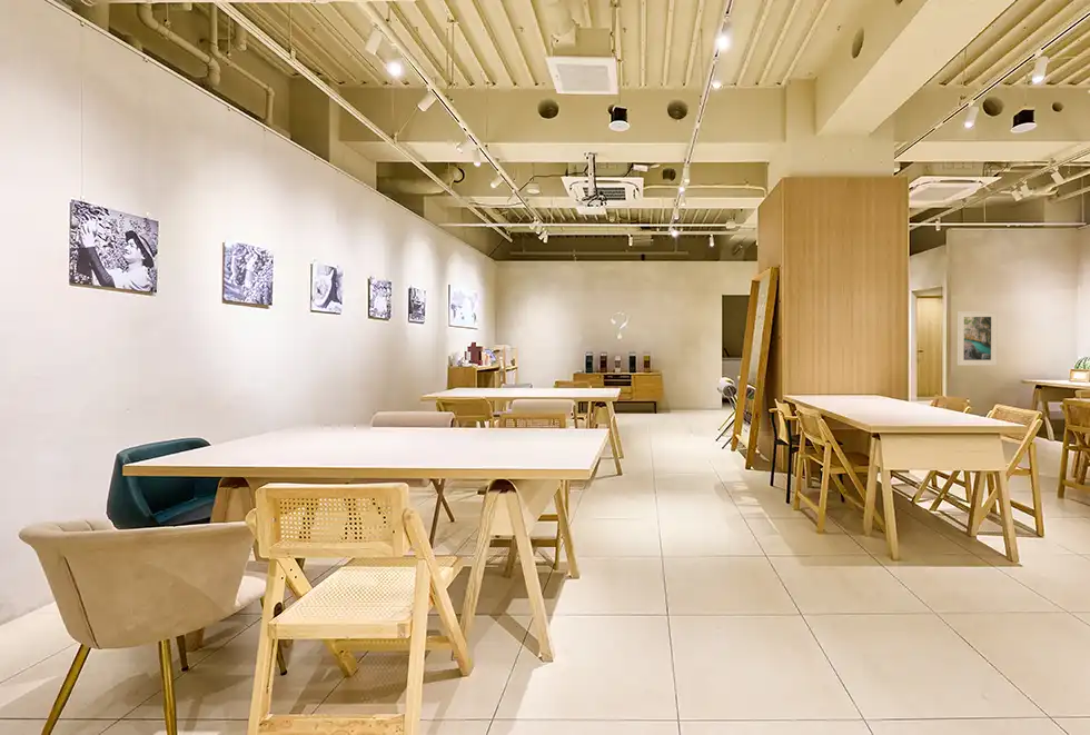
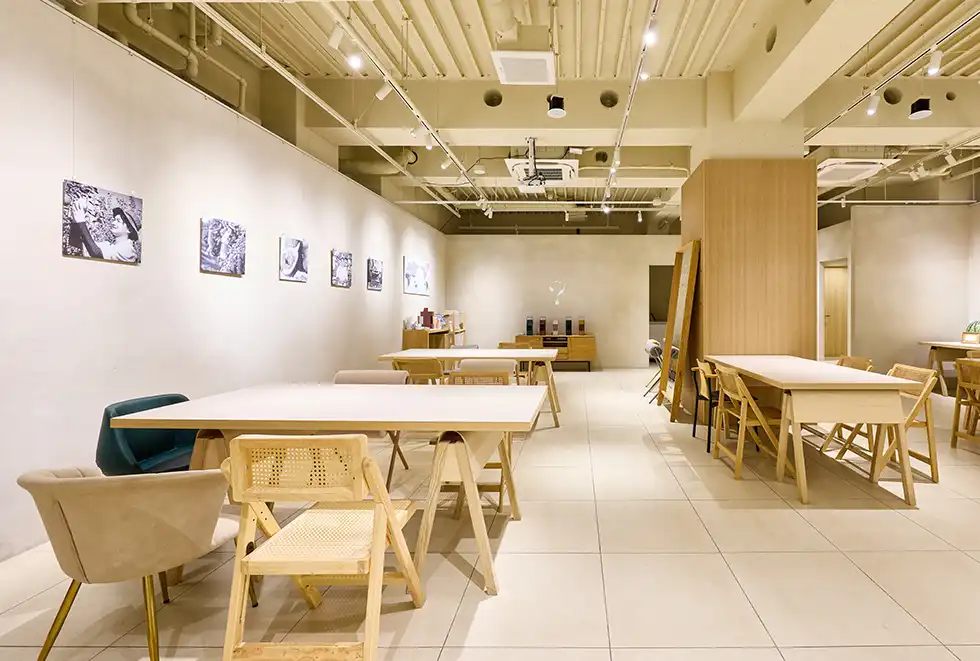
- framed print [957,310,999,367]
